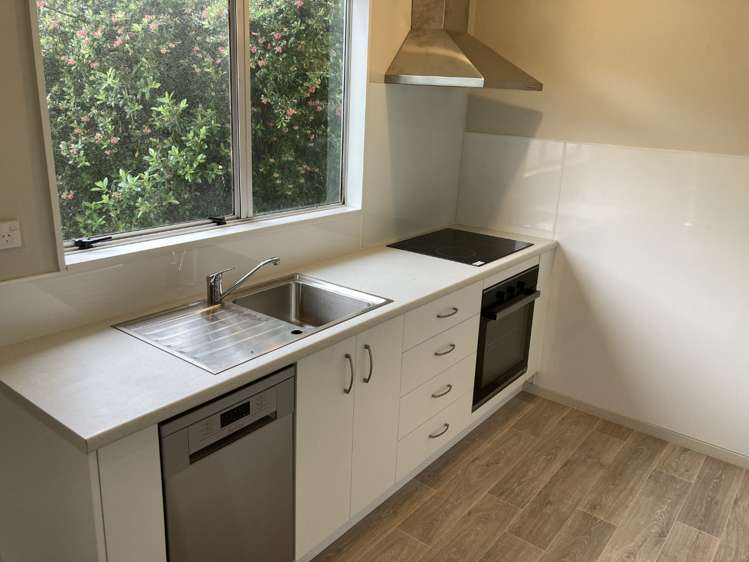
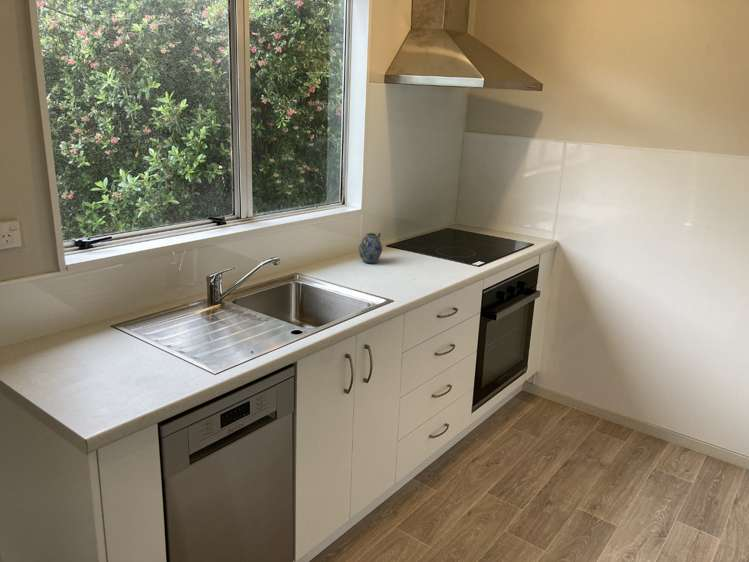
+ teapot [358,232,383,264]
